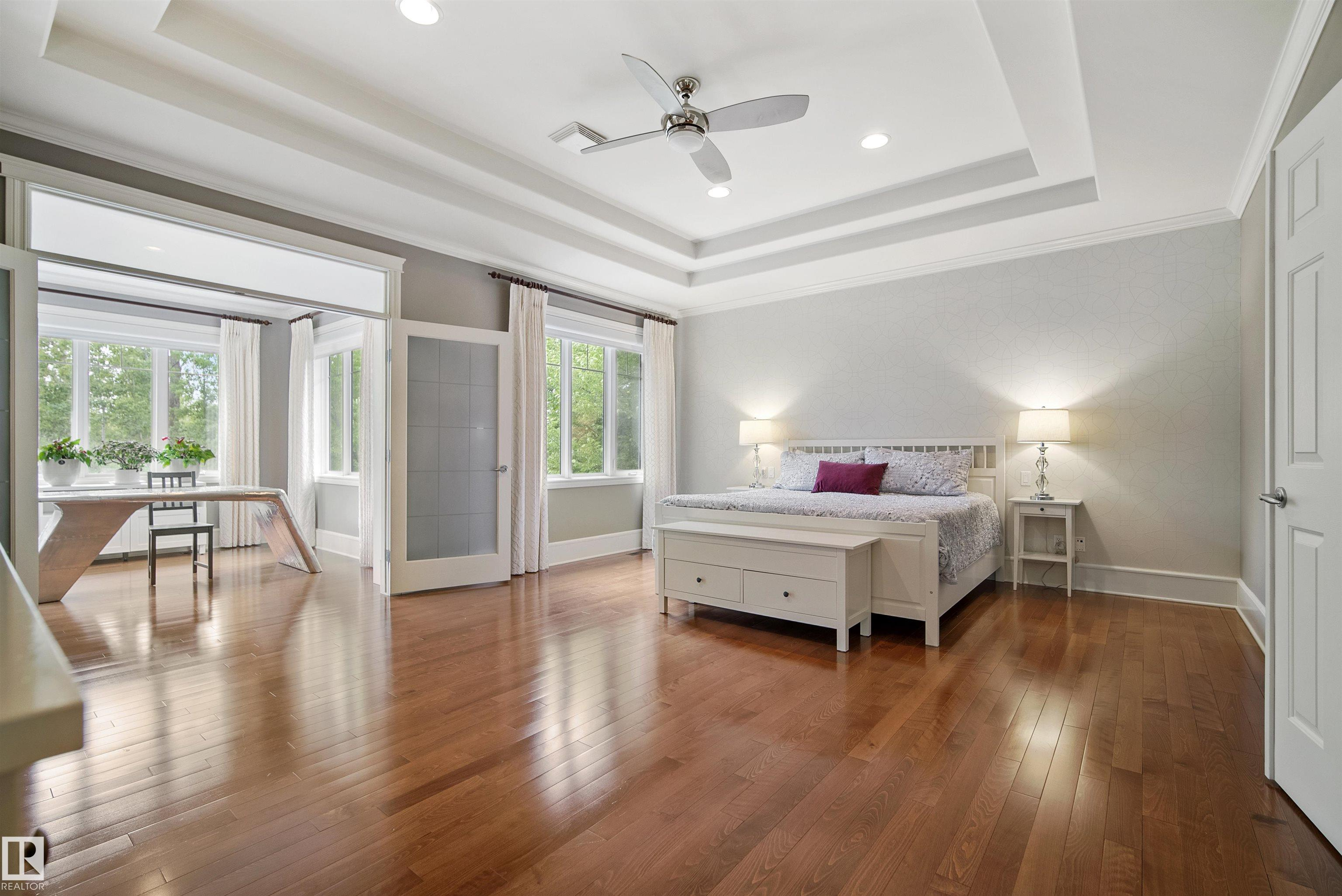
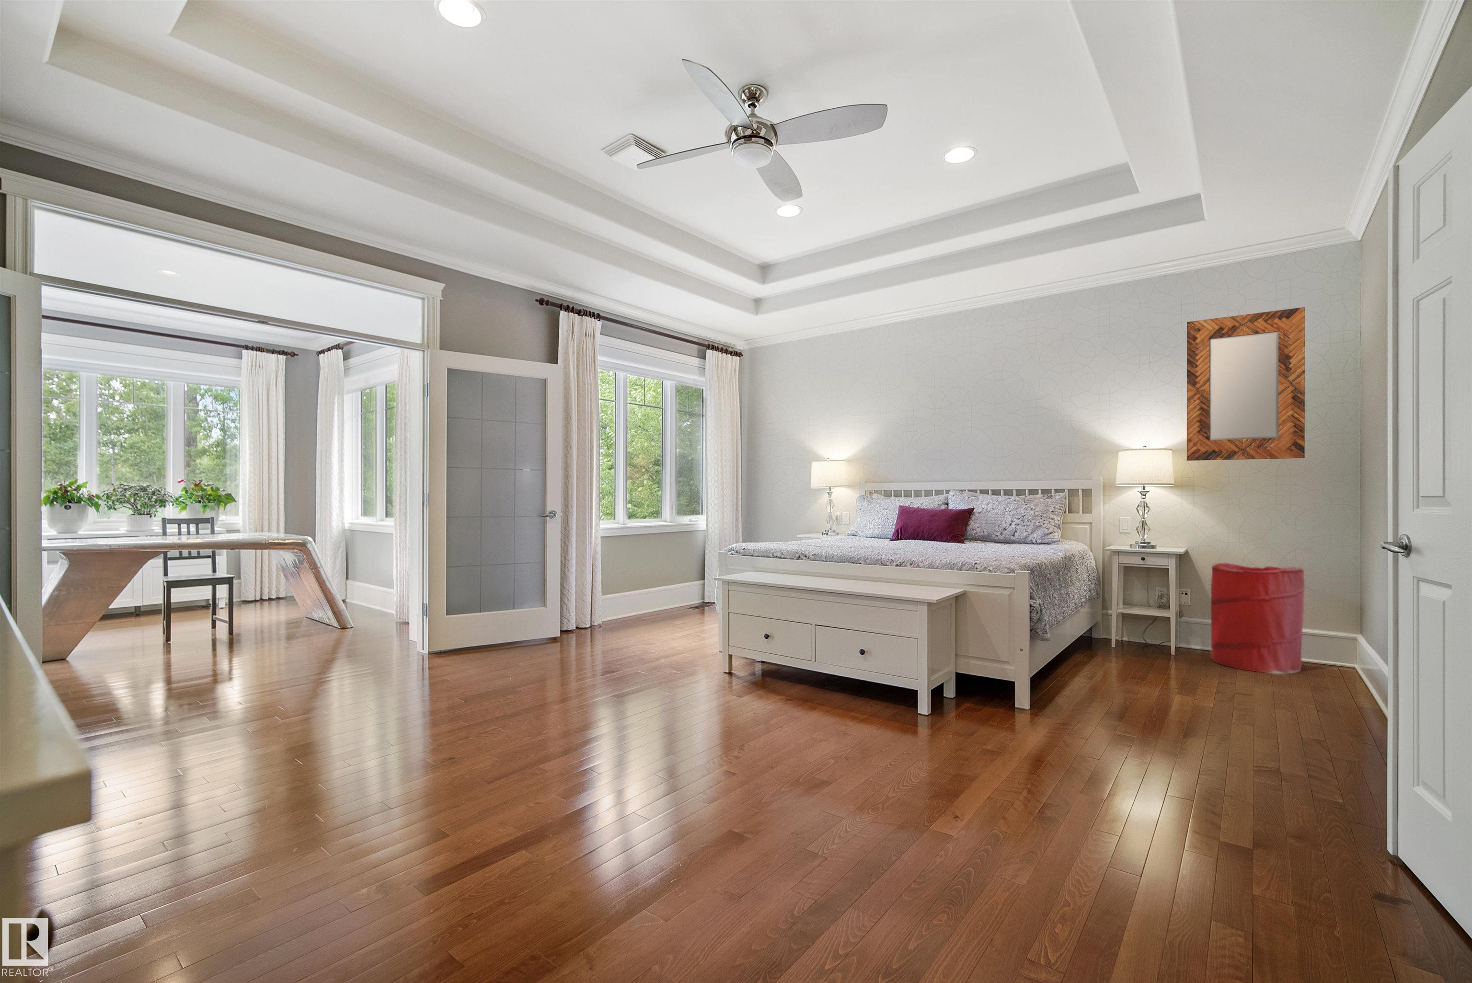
+ home mirror [1187,307,1305,461]
+ laundry hamper [1210,563,1305,675]
